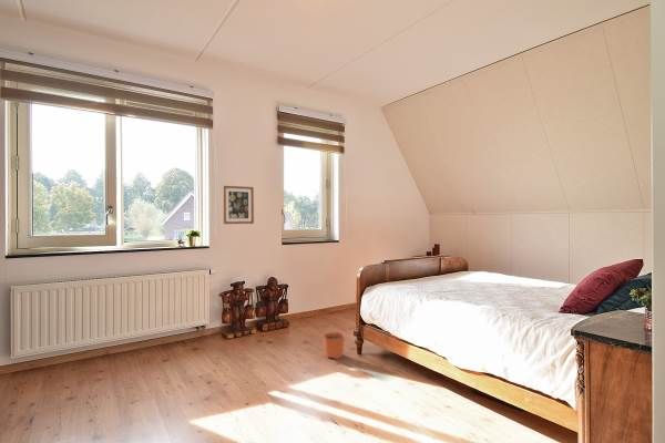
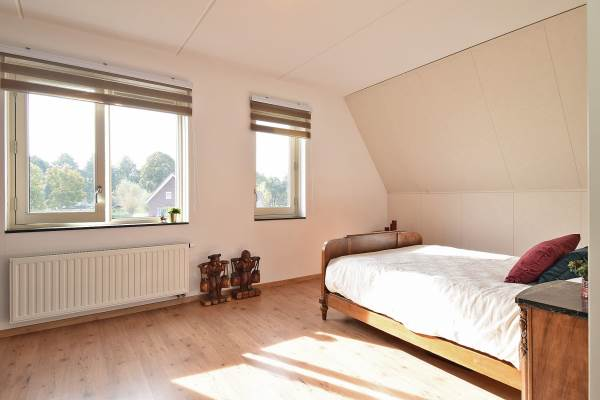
- wall art [222,185,255,225]
- plant pot [323,326,346,360]
